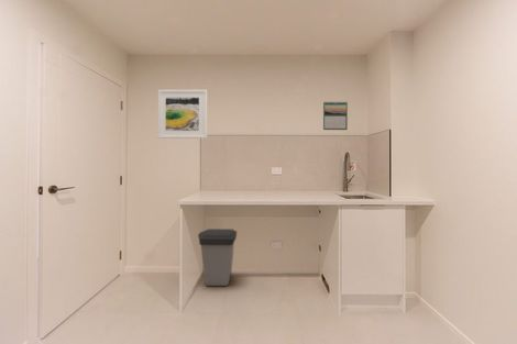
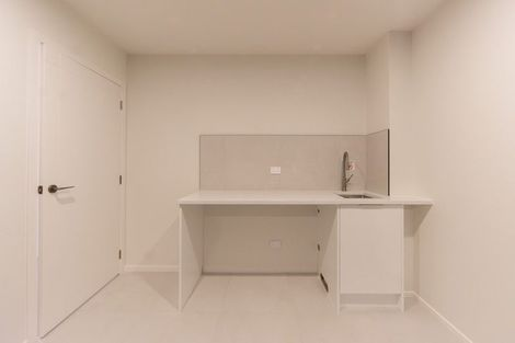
- trash can [197,228,238,287]
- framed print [157,89,208,140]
- calendar [322,100,349,131]
